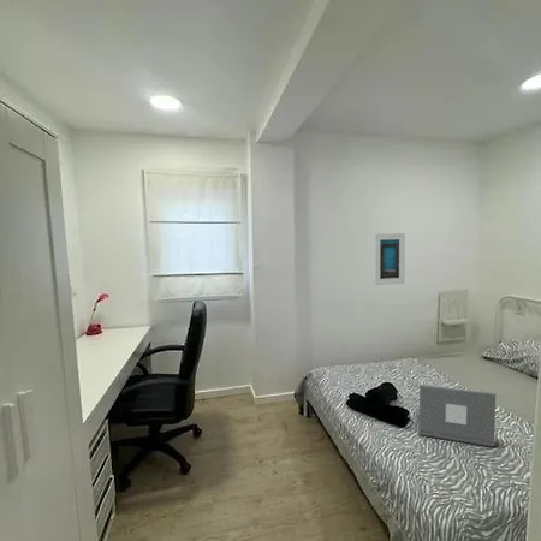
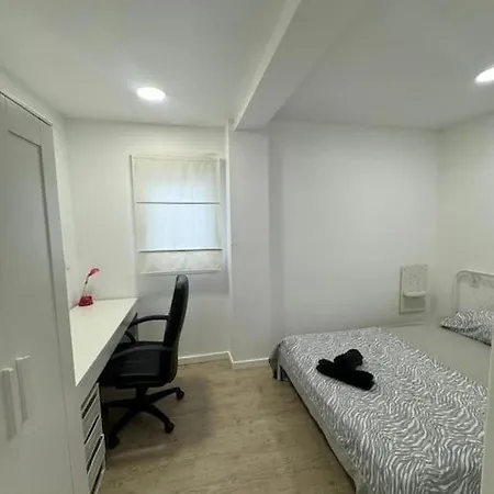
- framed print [373,232,406,286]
- laptop [415,384,497,447]
